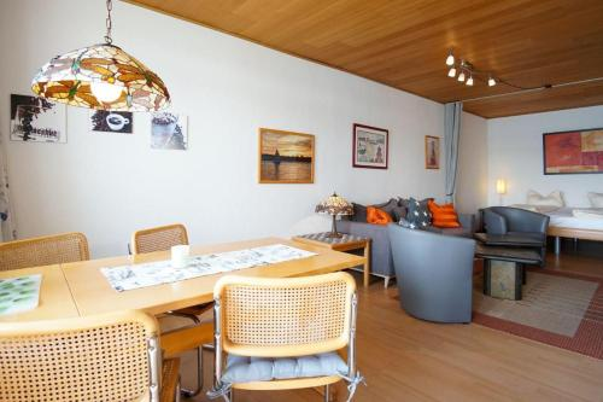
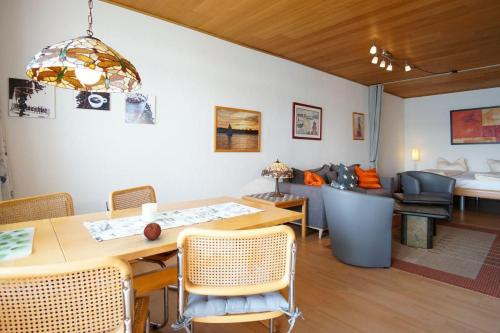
+ fruit [143,222,162,241]
